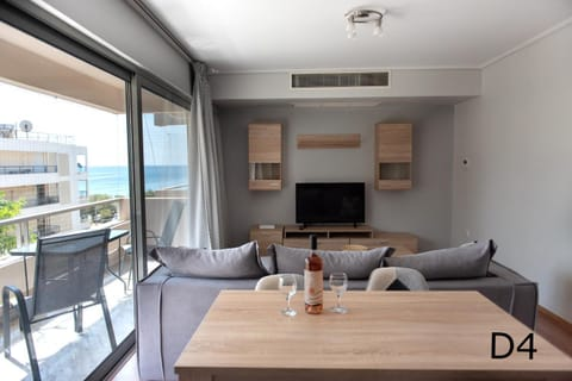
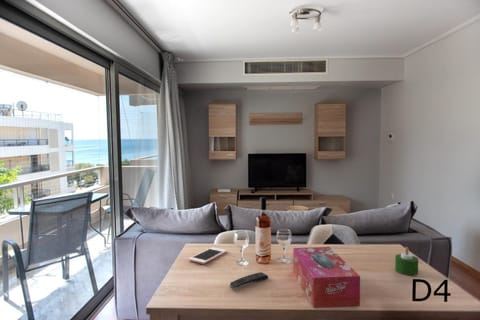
+ candle [394,246,419,276]
+ cell phone [188,246,228,265]
+ tissue box [292,246,361,309]
+ remote control [229,271,269,289]
